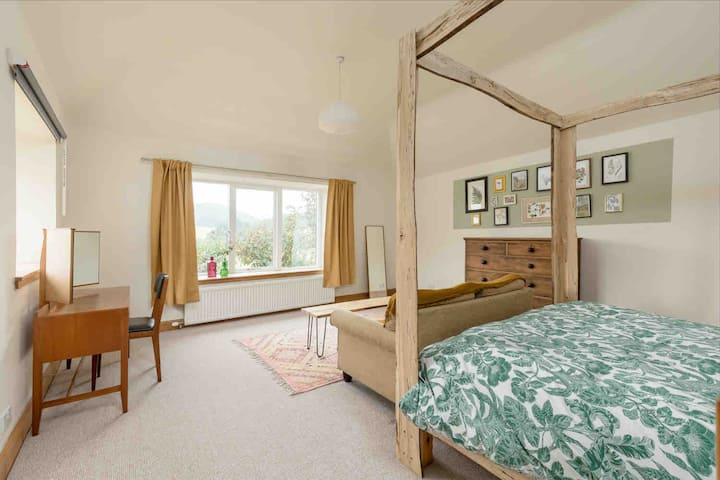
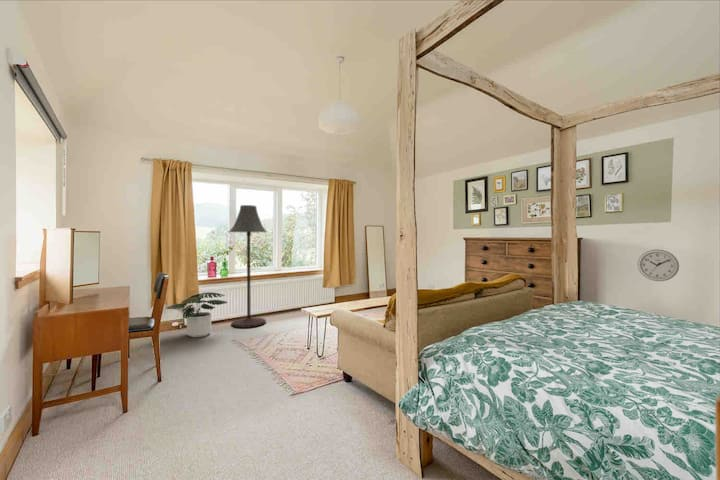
+ wall clock [636,248,680,282]
+ potted plant [164,291,228,338]
+ floor lamp [228,204,268,329]
